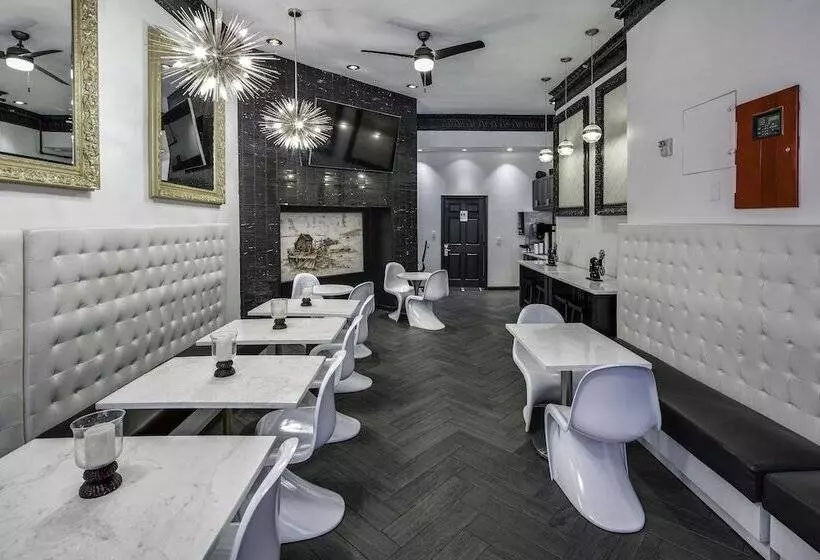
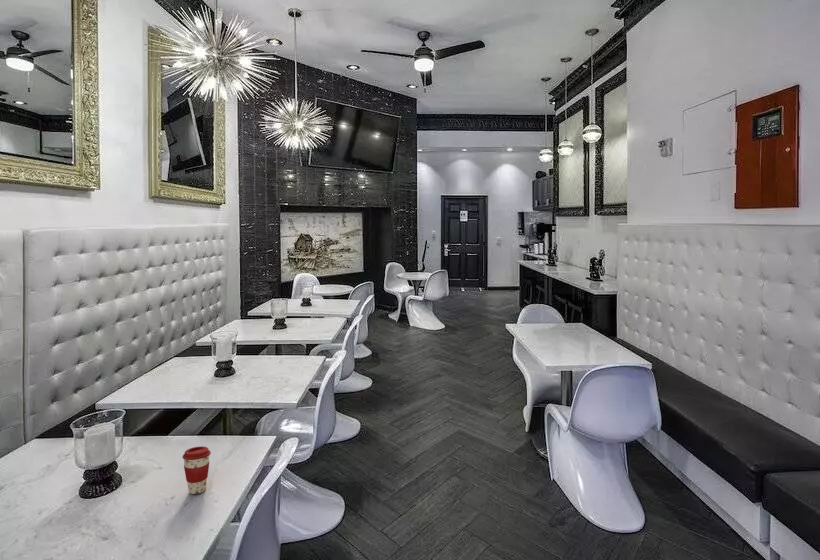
+ coffee cup [181,445,212,495]
